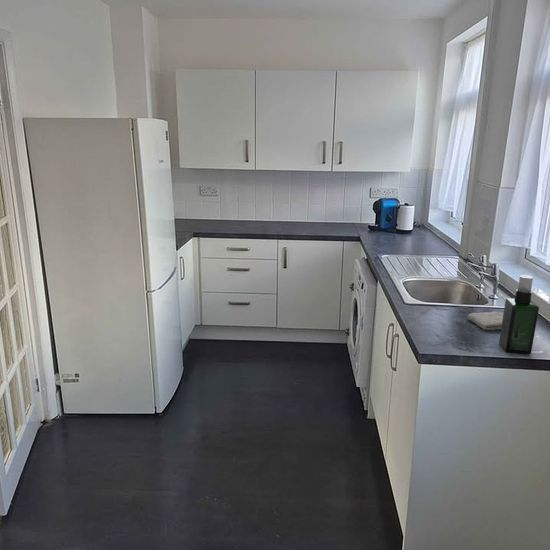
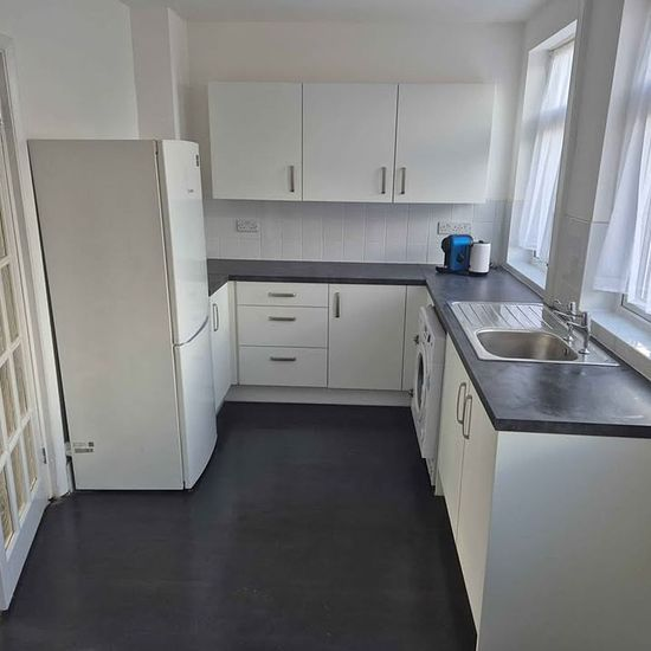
- spray bottle [498,274,540,355]
- washcloth [466,310,504,331]
